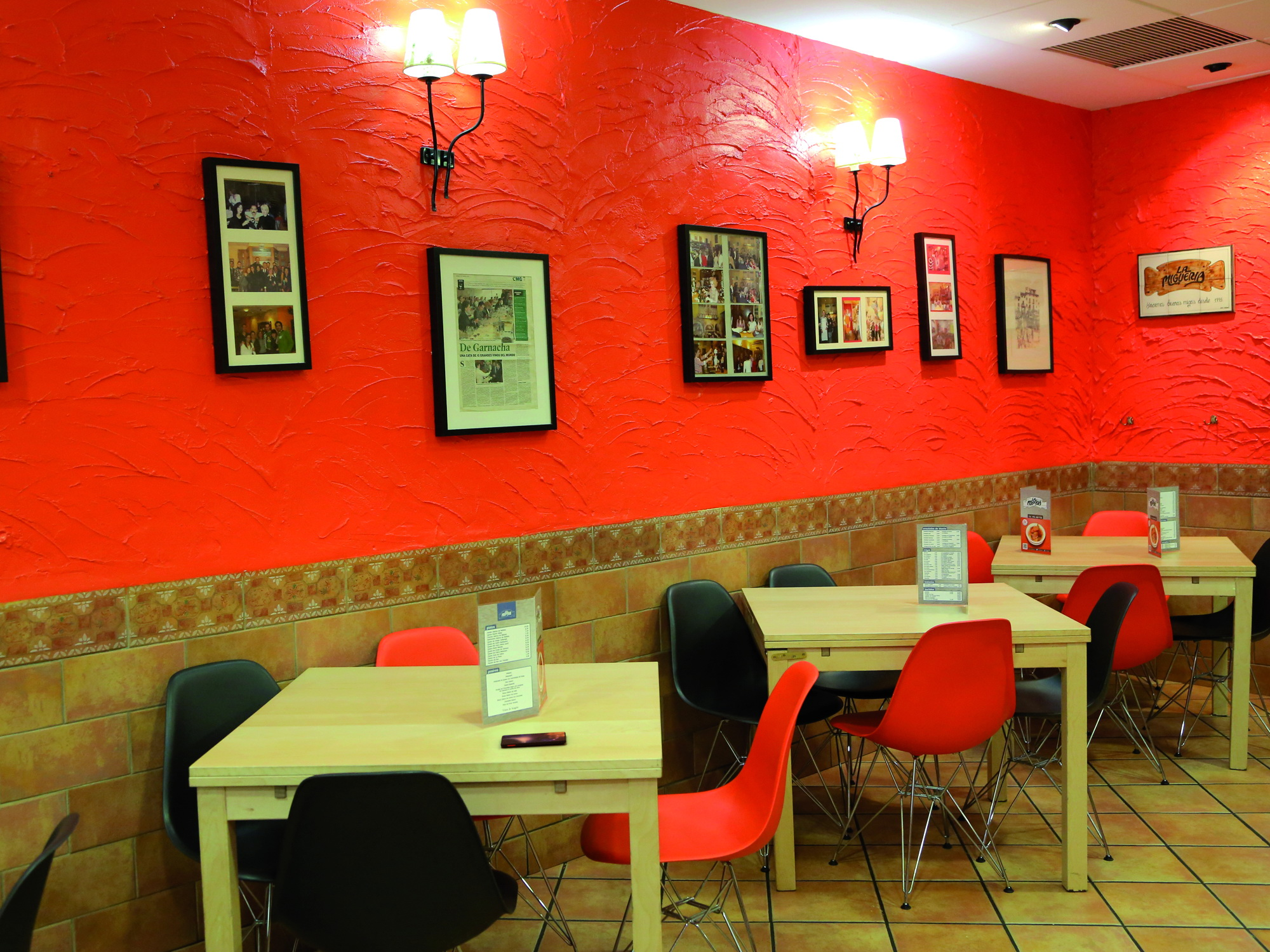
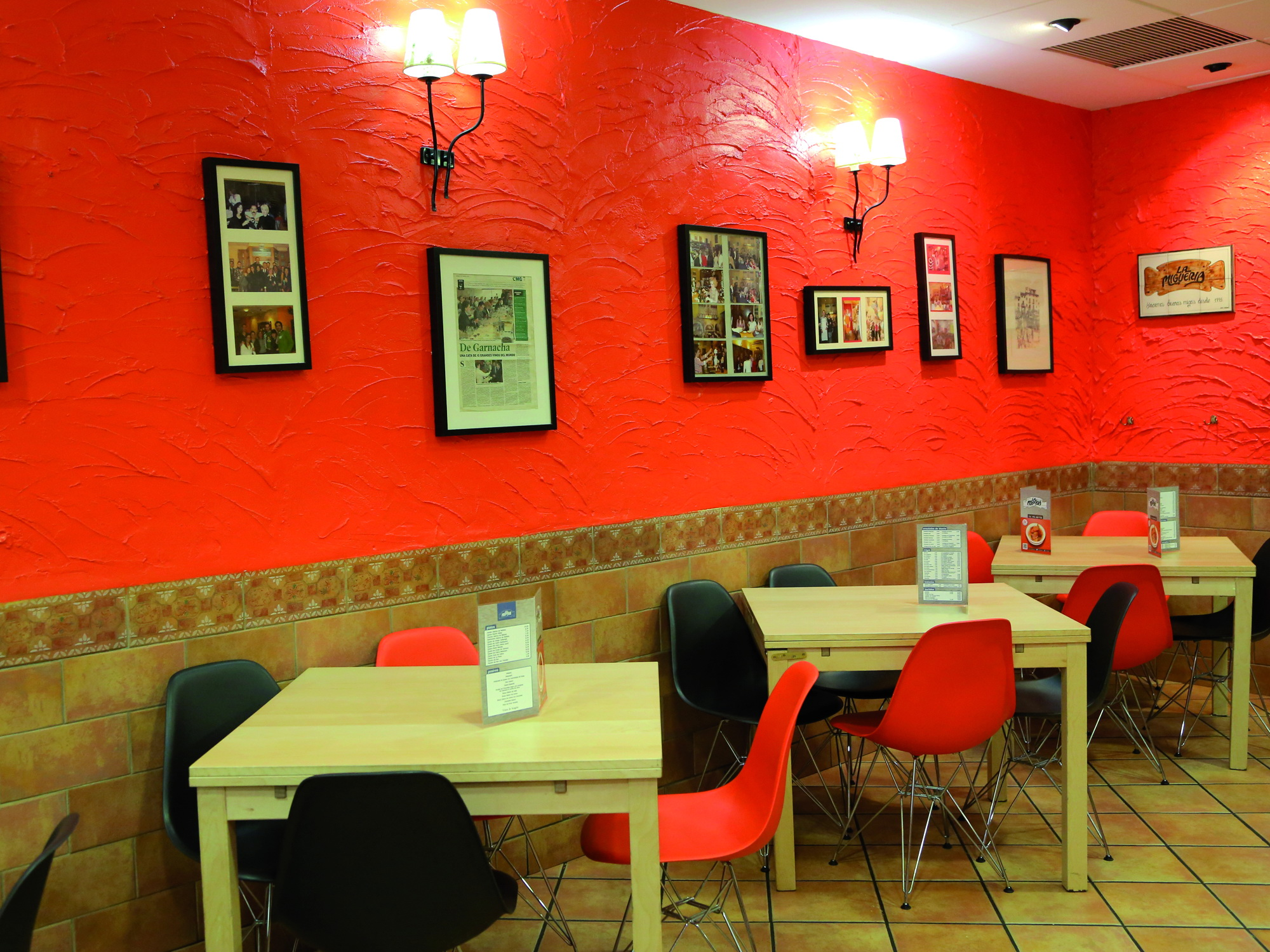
- smartphone [500,731,566,748]
